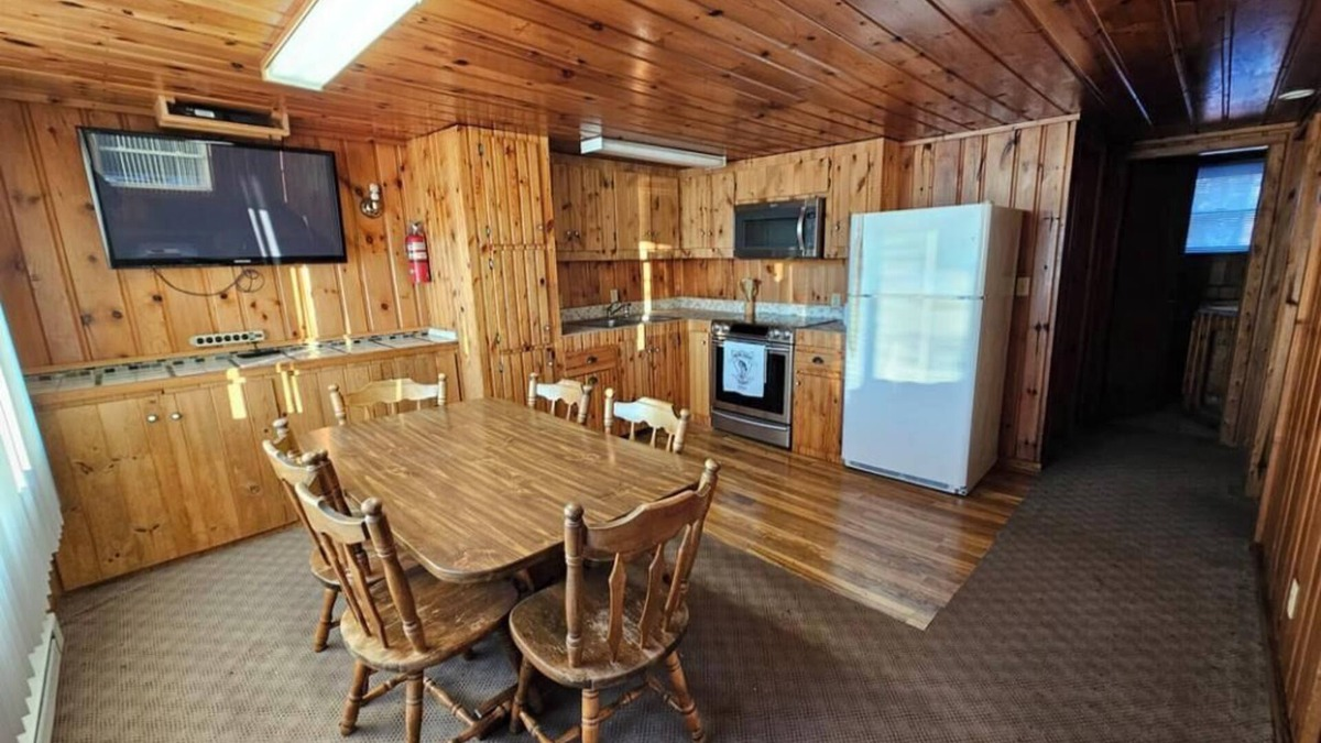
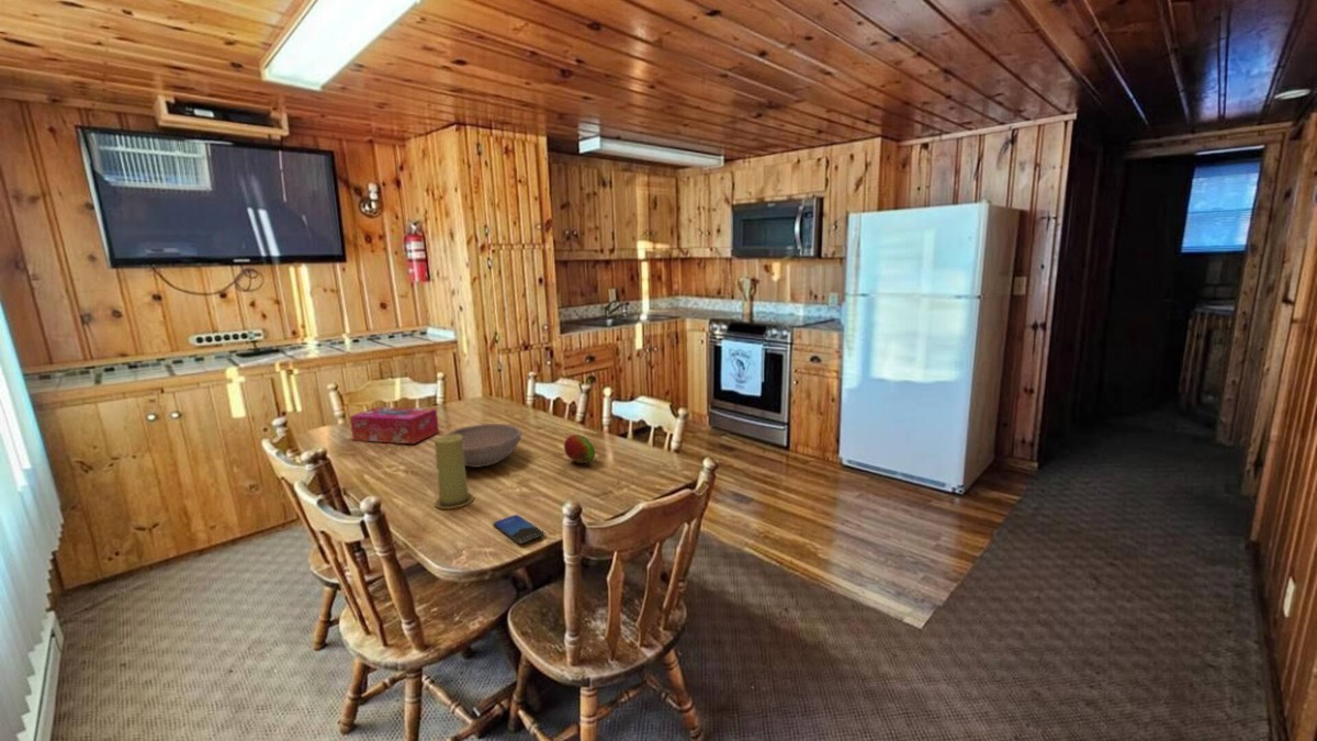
+ bowl [441,423,522,469]
+ tissue box [349,406,440,445]
+ candle [434,435,475,509]
+ fruit [563,434,596,464]
+ smartphone [492,514,545,544]
